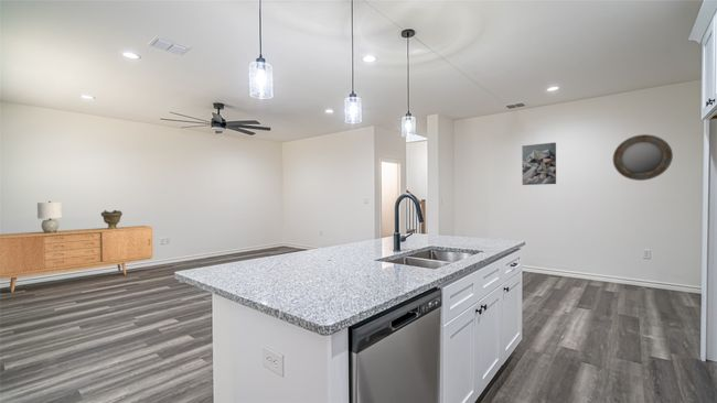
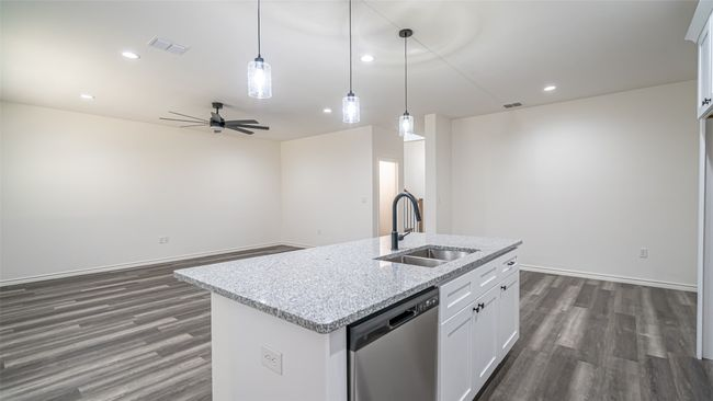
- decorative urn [100,209,124,229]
- sideboard [0,225,154,293]
- home mirror [612,133,674,182]
- lamp [36,200,63,233]
- wall art [521,142,557,186]
